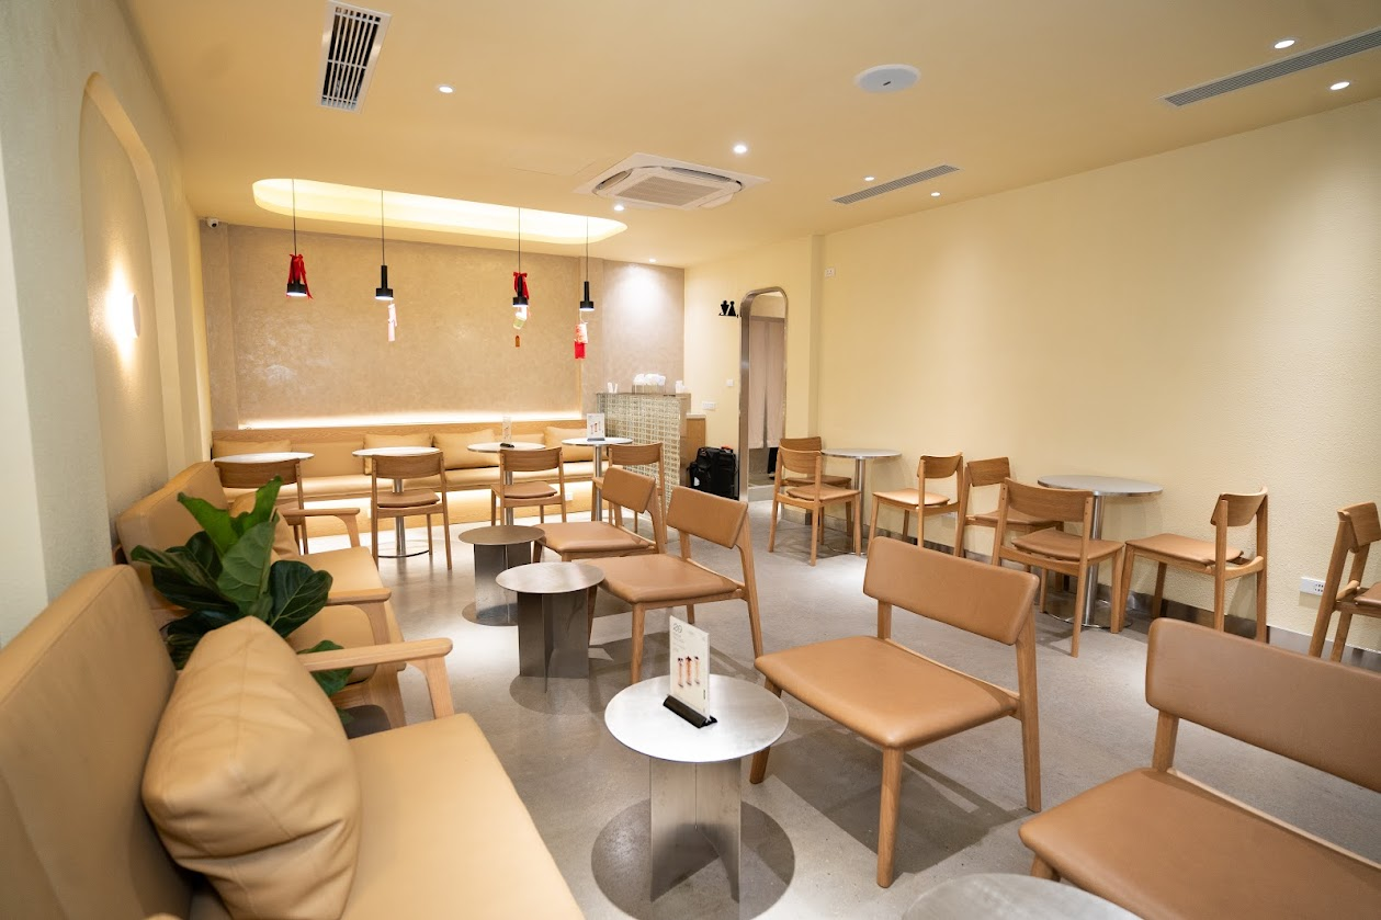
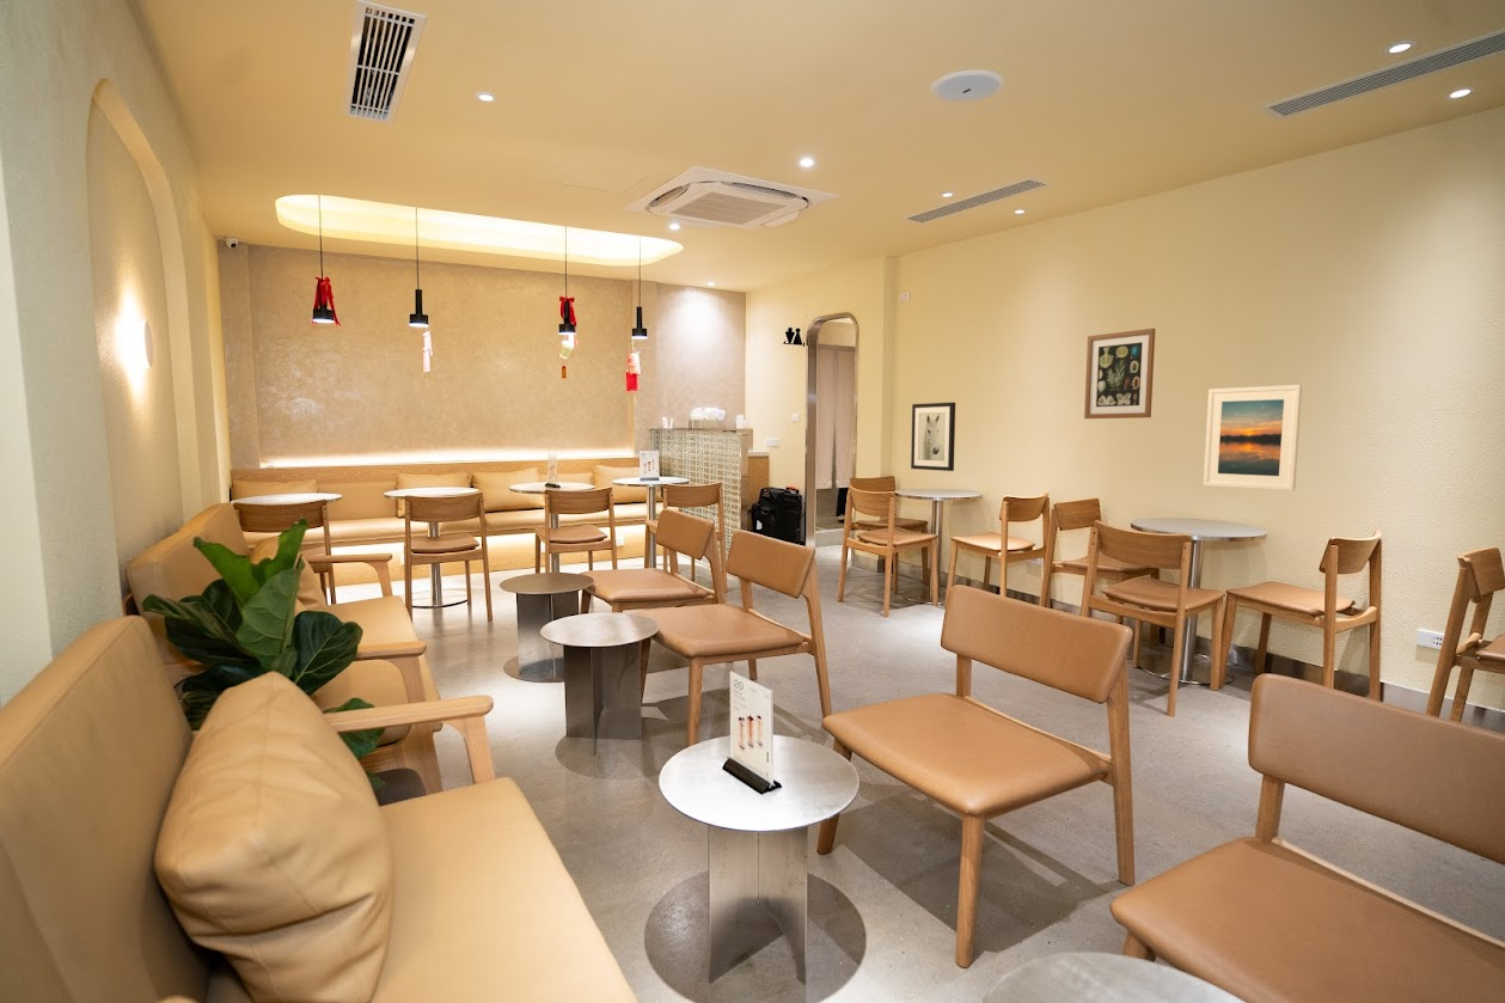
+ wall art [910,402,956,472]
+ wall art [1083,328,1156,420]
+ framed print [1203,384,1303,491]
